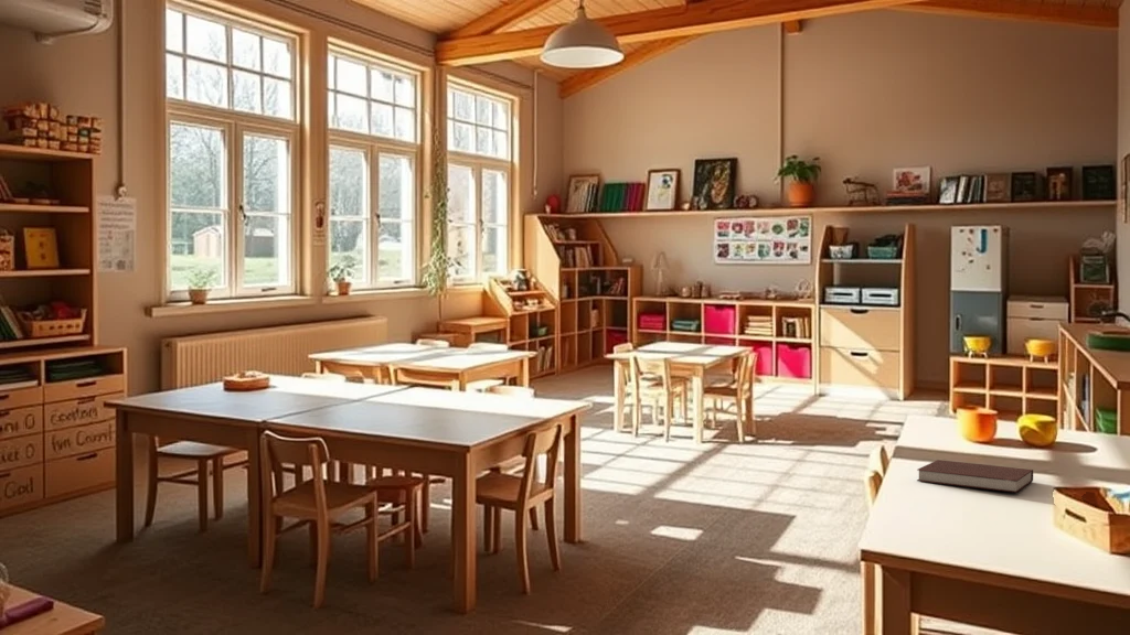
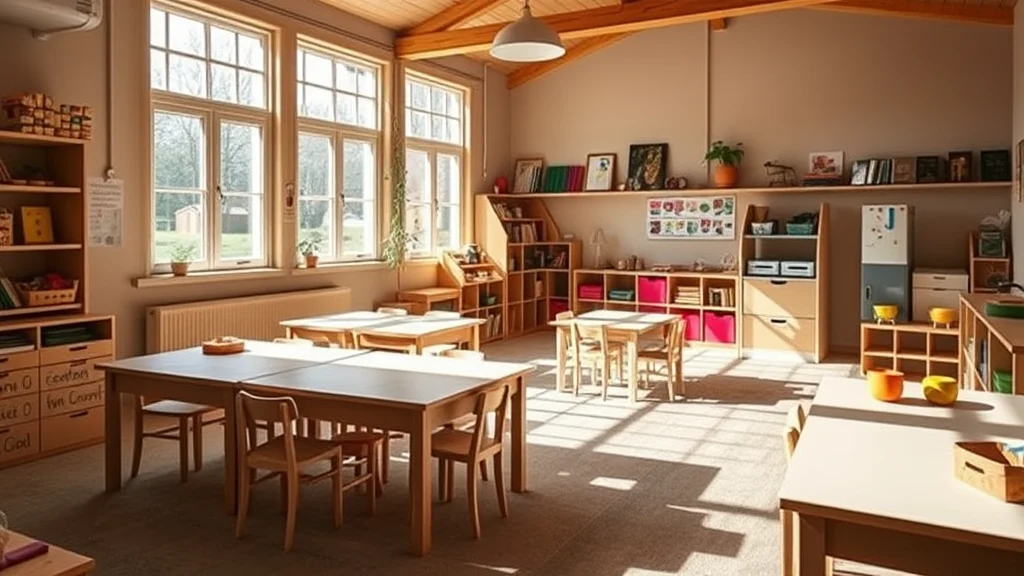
- notebook [916,459,1034,494]
